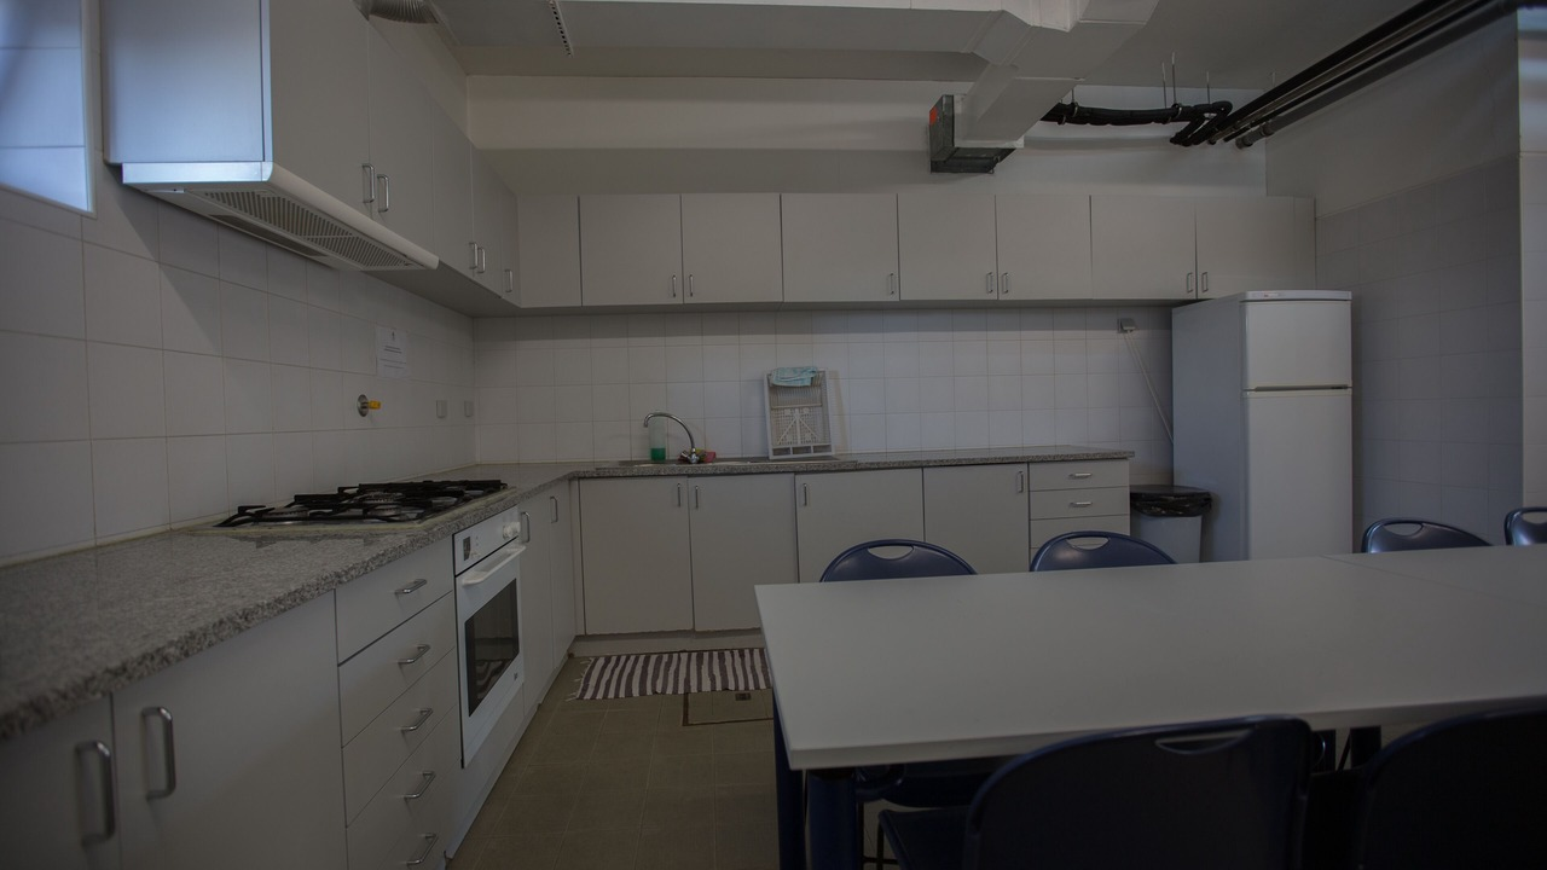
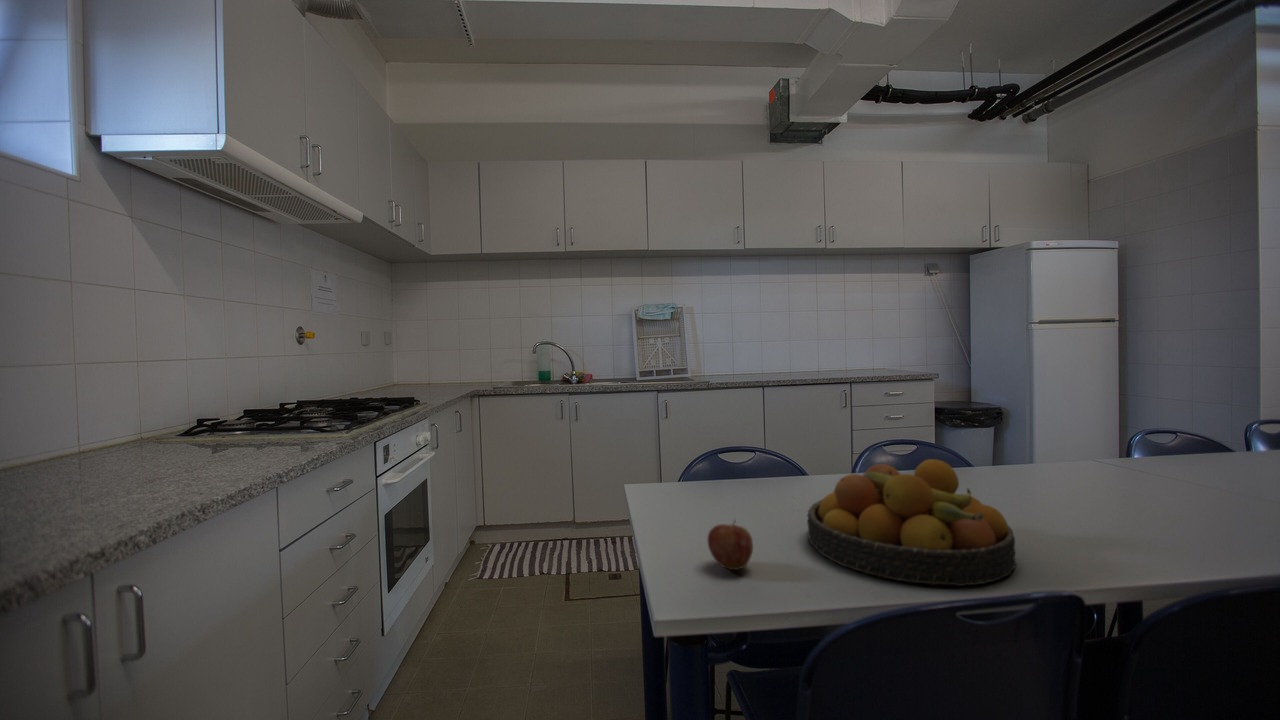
+ apple [706,518,754,571]
+ fruit bowl [806,458,1017,587]
